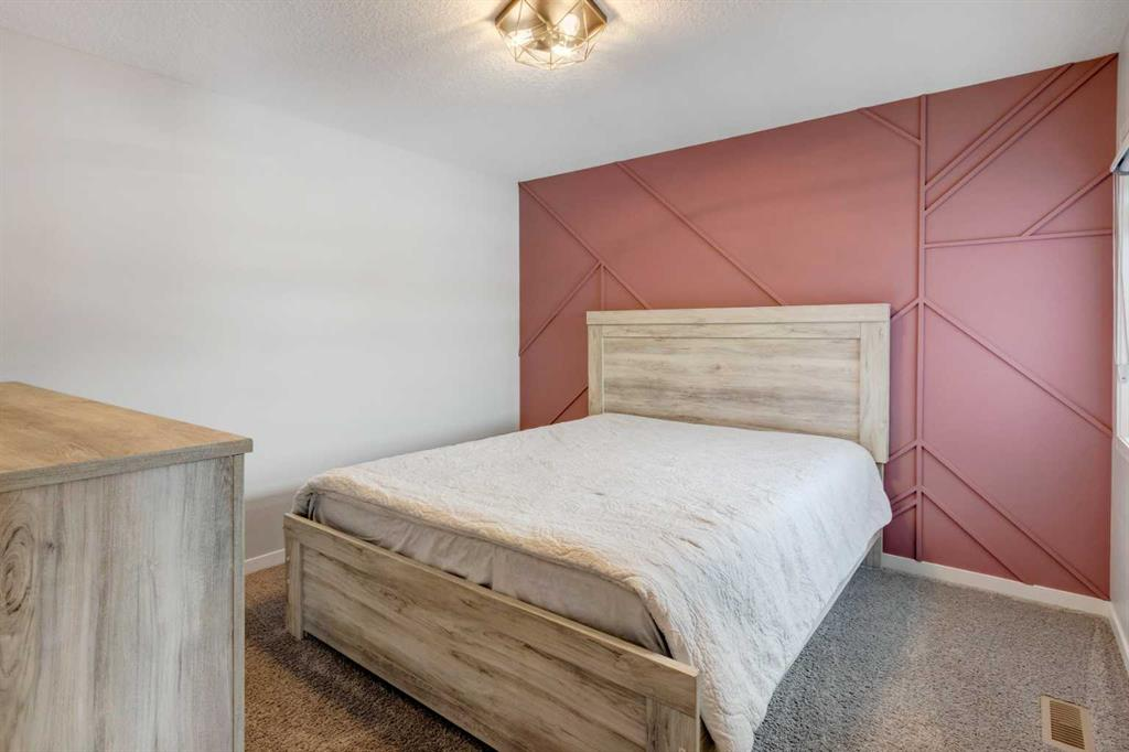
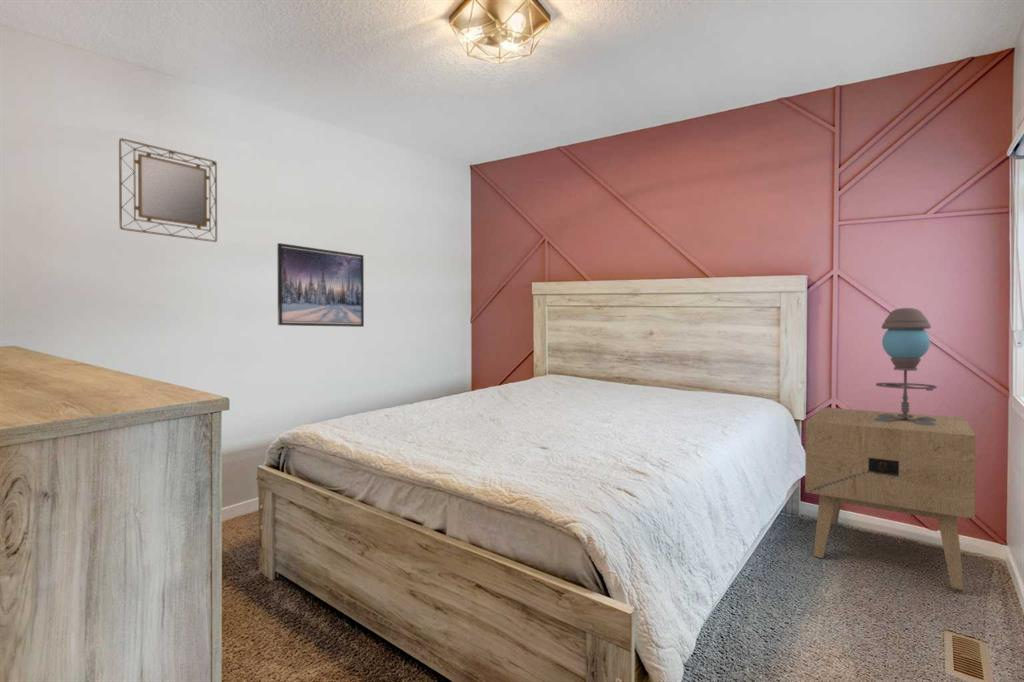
+ home mirror [118,137,218,243]
+ table lamp [875,307,938,425]
+ nightstand [804,407,976,591]
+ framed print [276,242,365,328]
